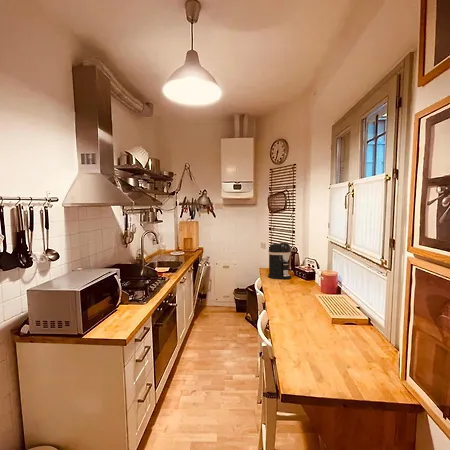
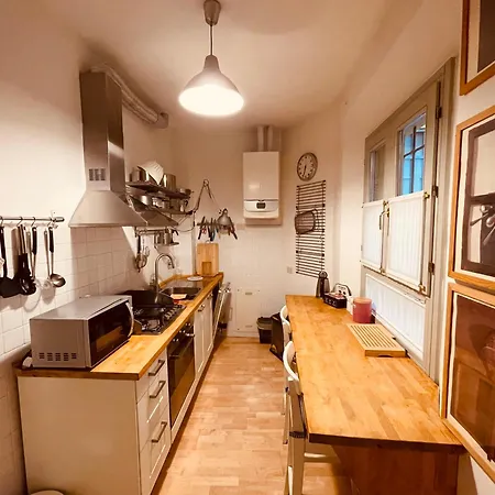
- coffee maker [267,241,292,280]
